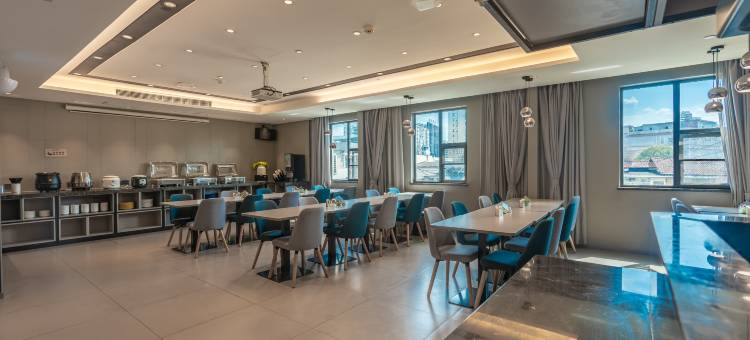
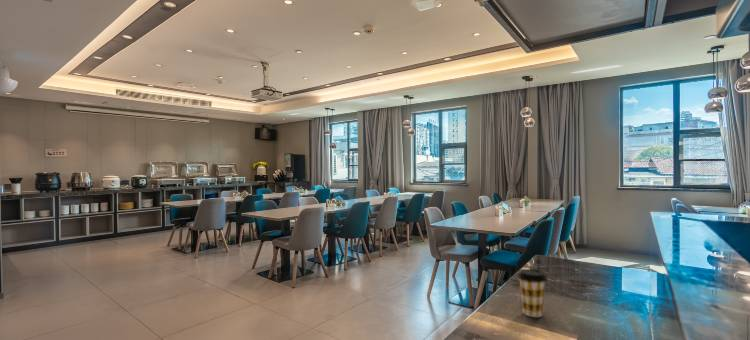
+ coffee cup [517,268,548,318]
